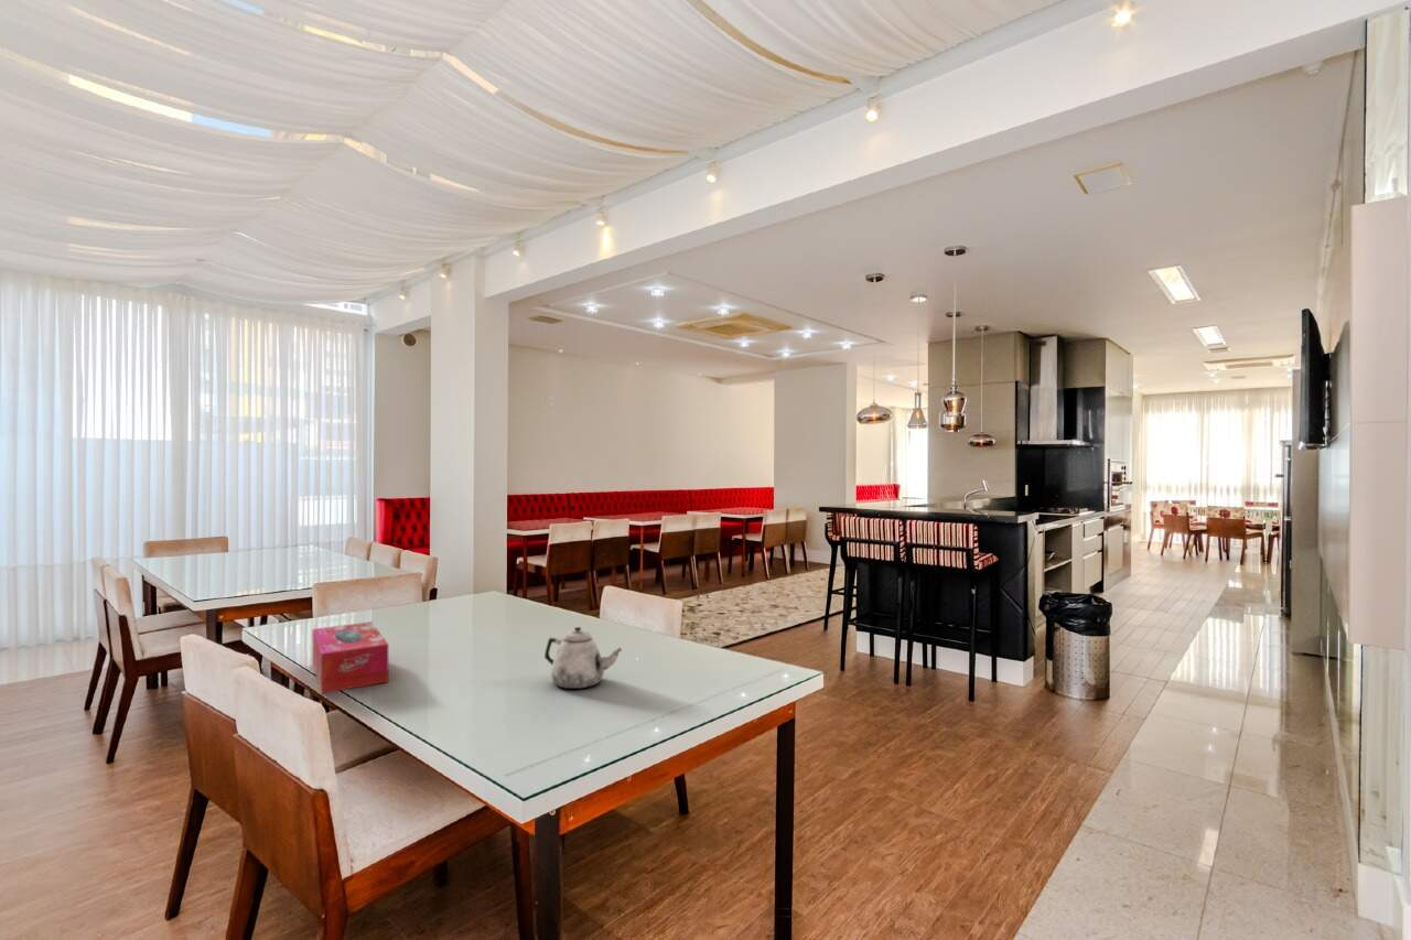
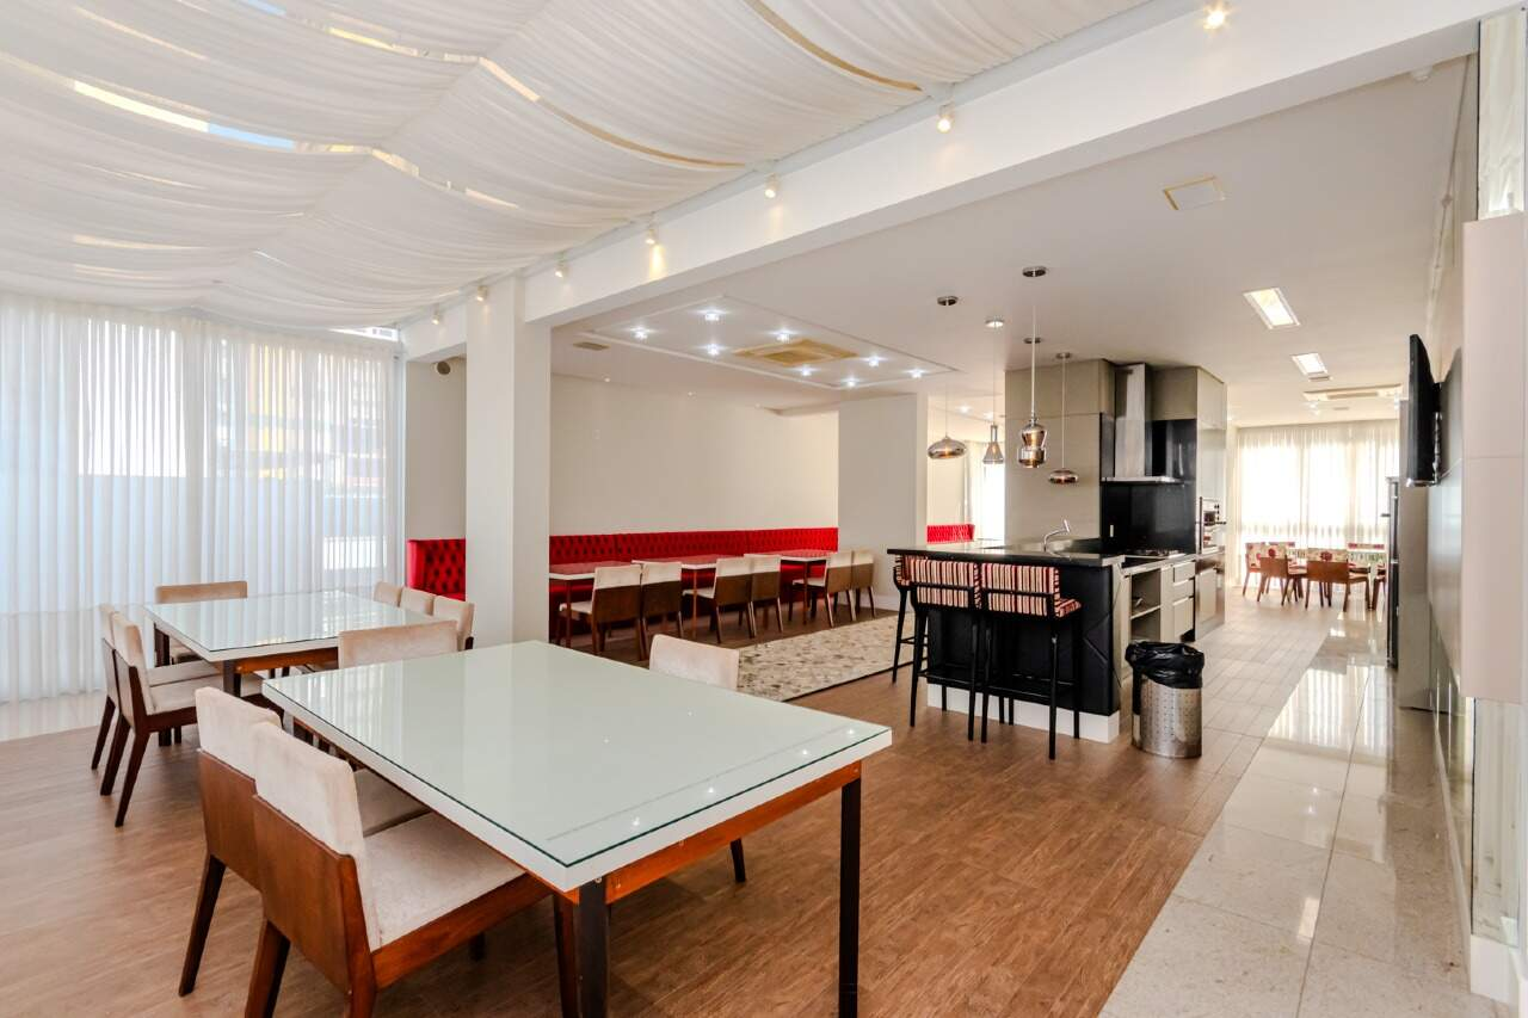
- tissue box [311,620,389,694]
- teapot [543,626,623,690]
